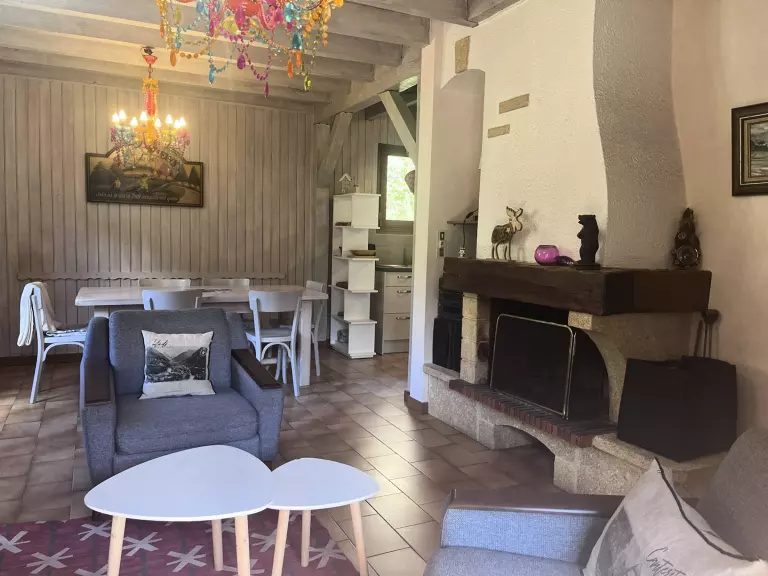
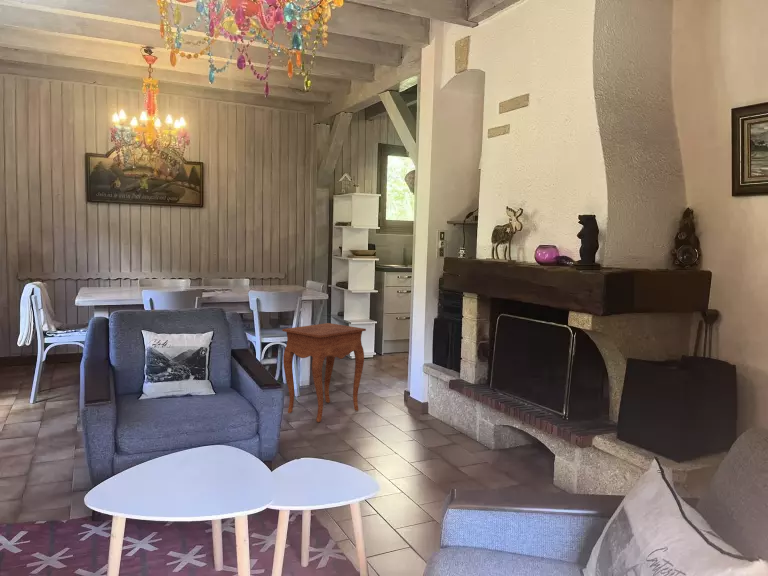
+ side table [281,322,367,423]
